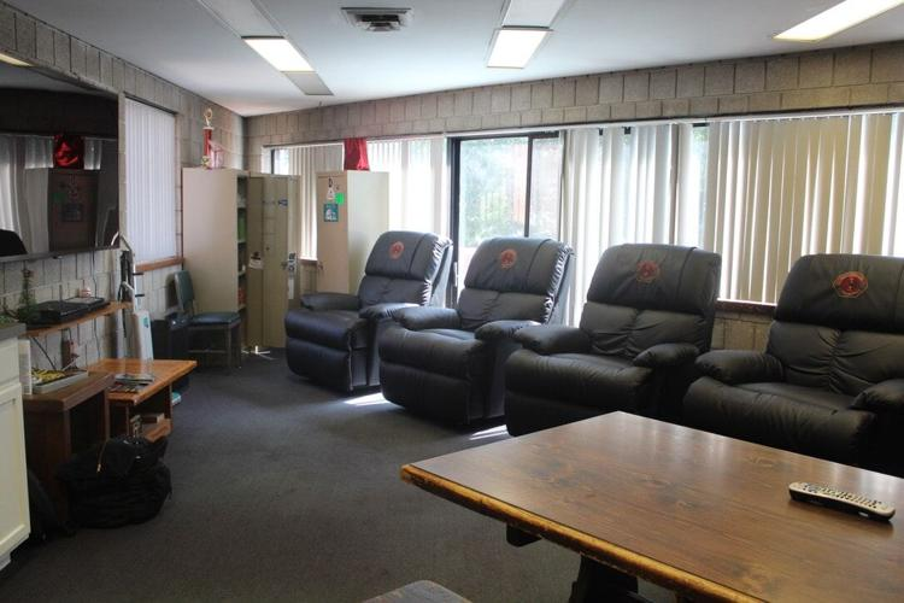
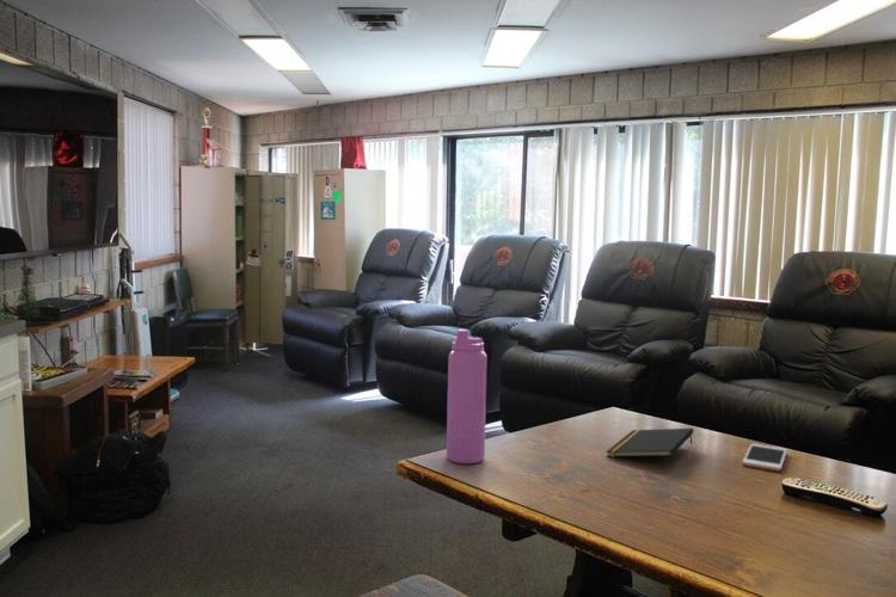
+ notepad [605,427,694,458]
+ cell phone [742,443,788,473]
+ water bottle [446,328,489,464]
